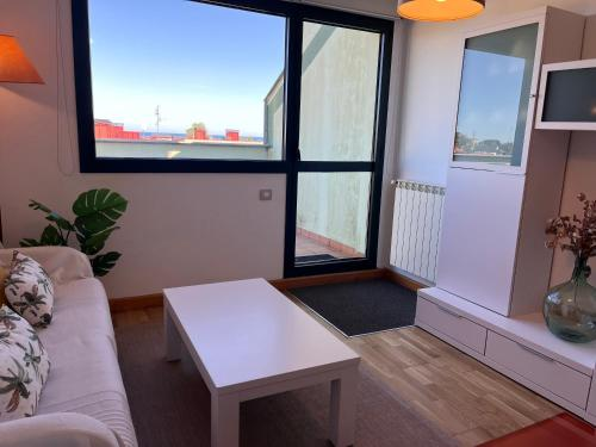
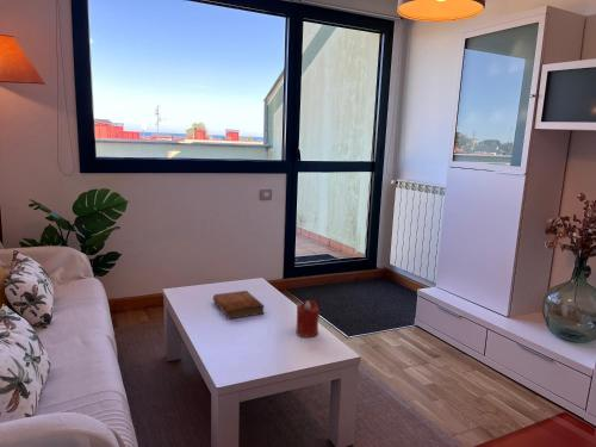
+ bible [212,290,266,319]
+ candle [294,299,321,339]
